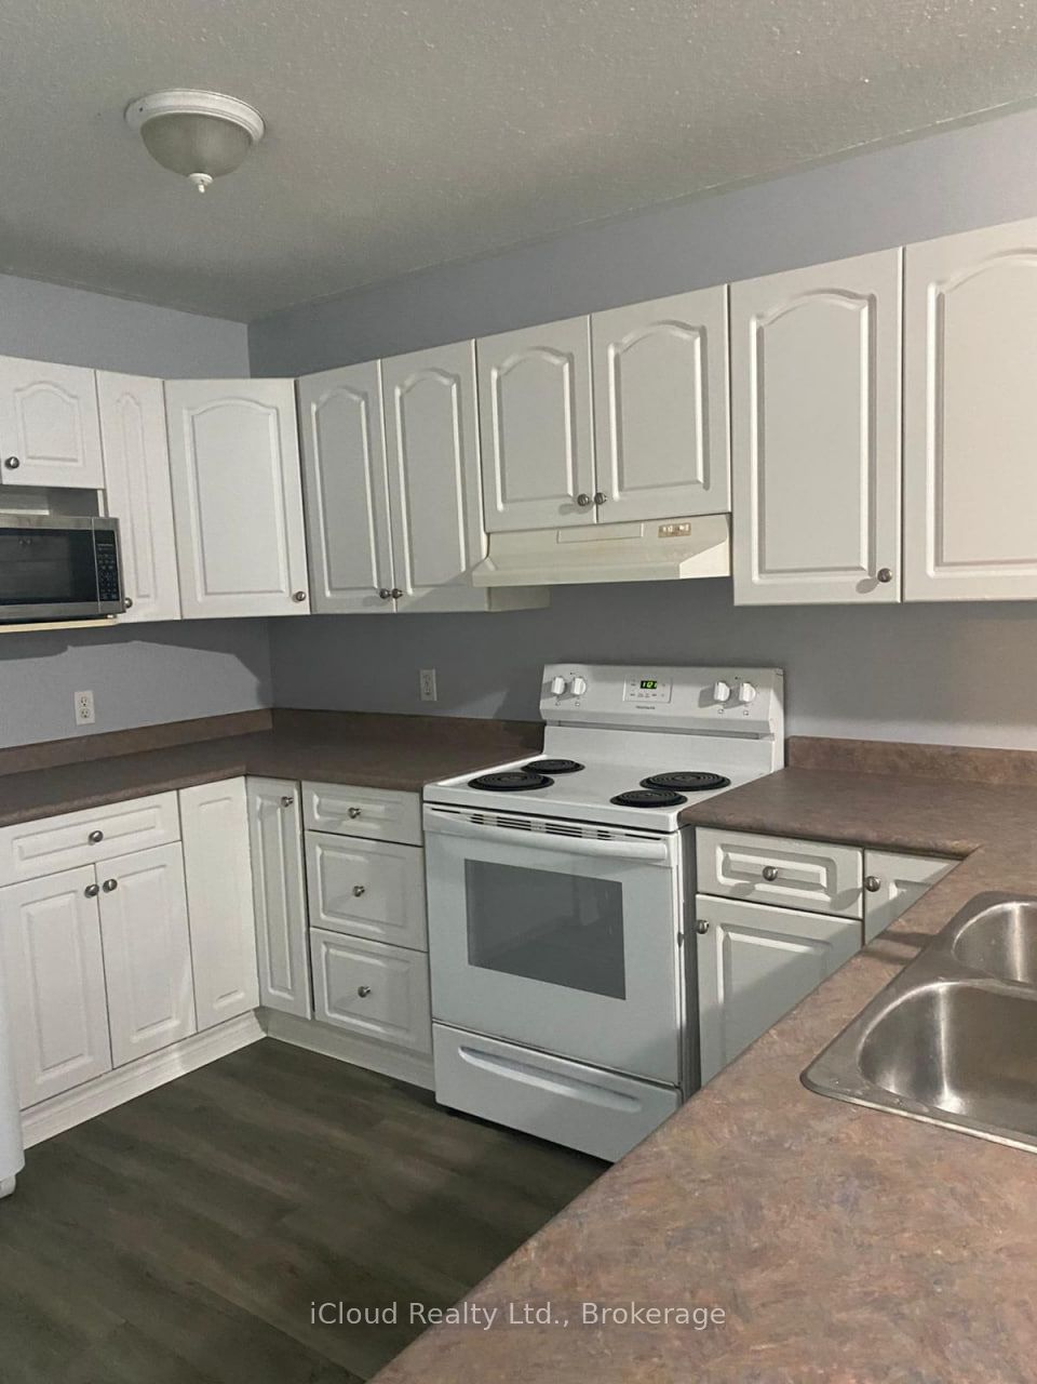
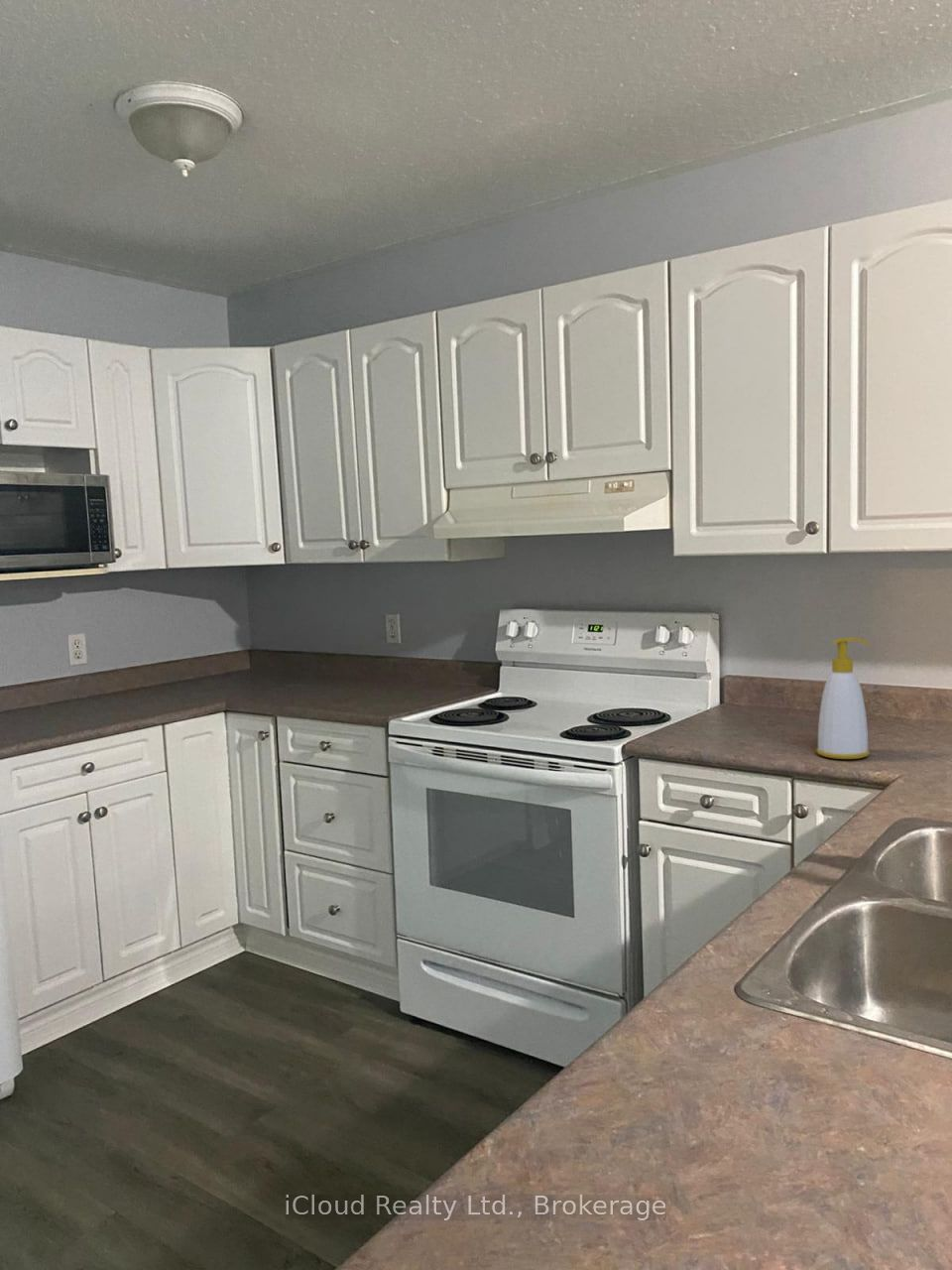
+ soap bottle [815,637,873,760]
